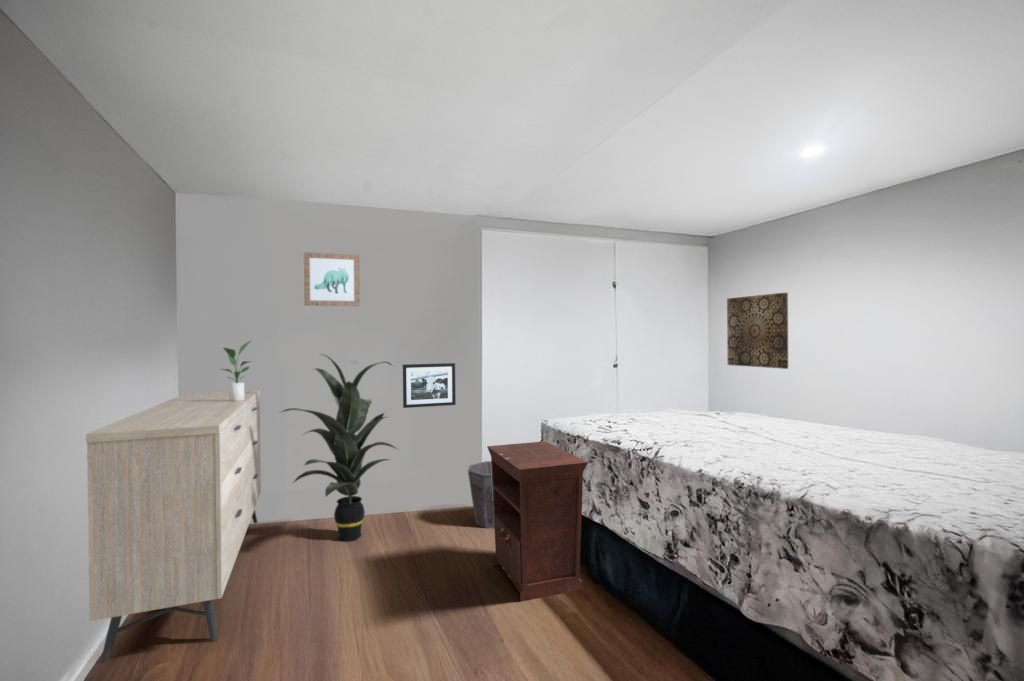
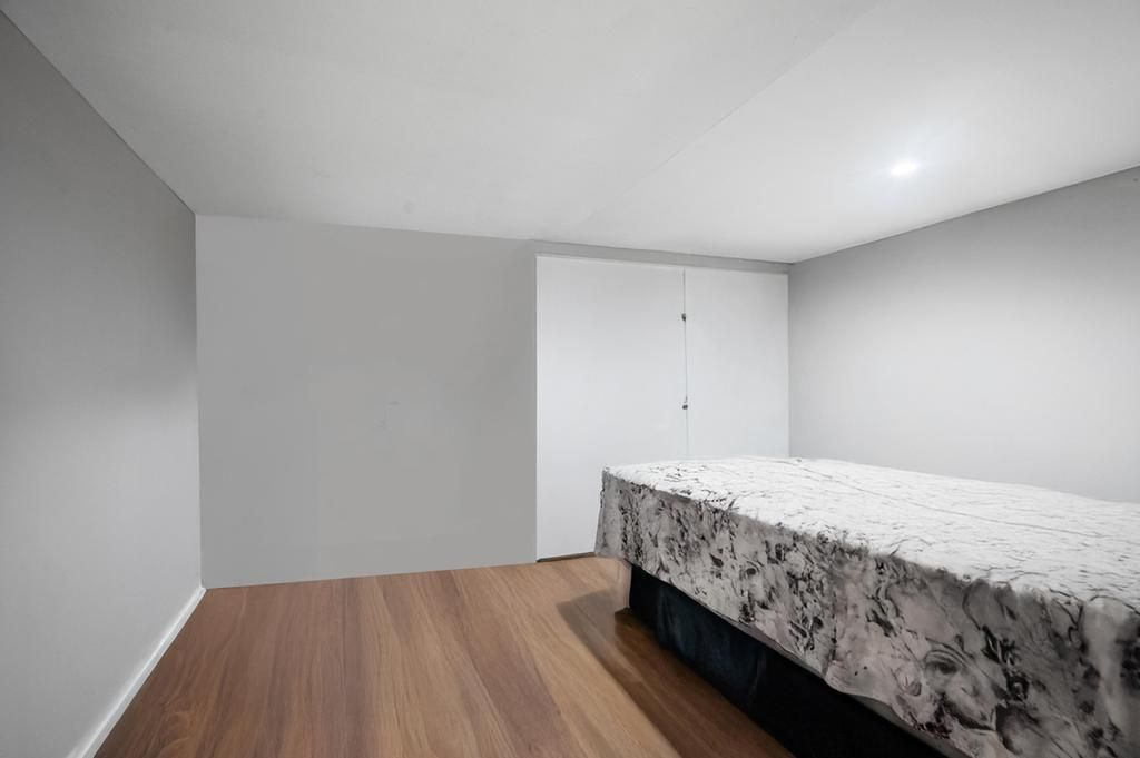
- picture frame [402,362,457,409]
- dresser [85,389,262,664]
- wall art [303,251,361,307]
- nightstand [486,440,589,603]
- potted plant [220,339,254,401]
- indoor plant [278,353,400,543]
- waste bin [467,460,495,529]
- wall art [726,292,789,370]
